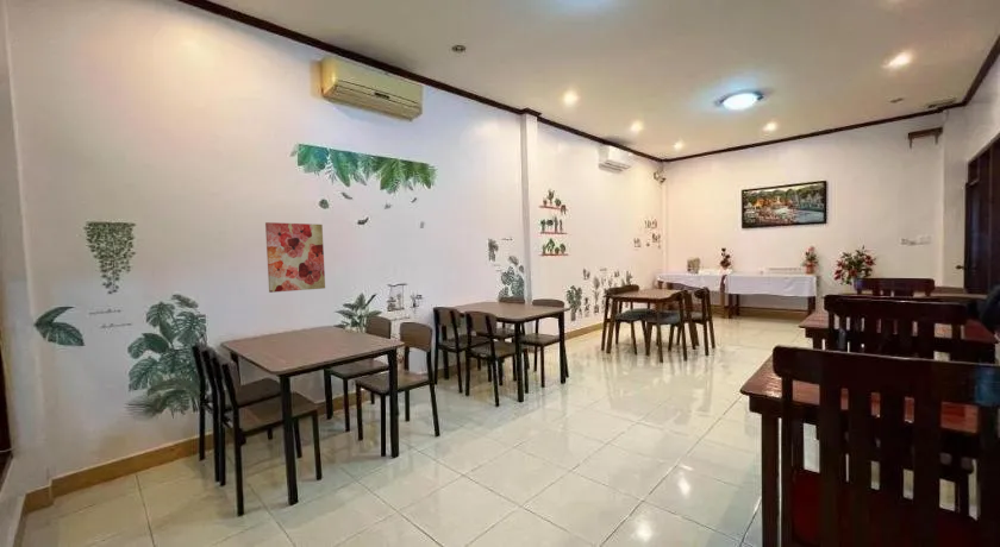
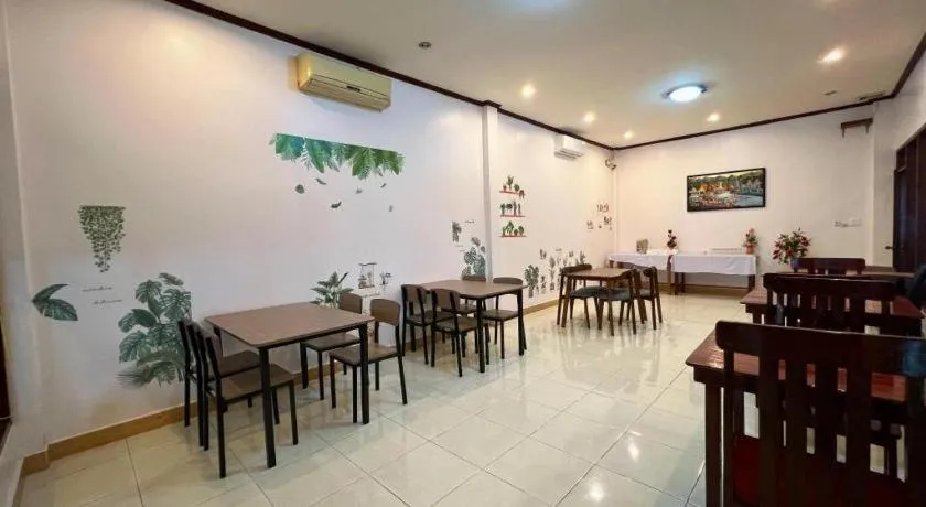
- wall art [264,221,326,294]
